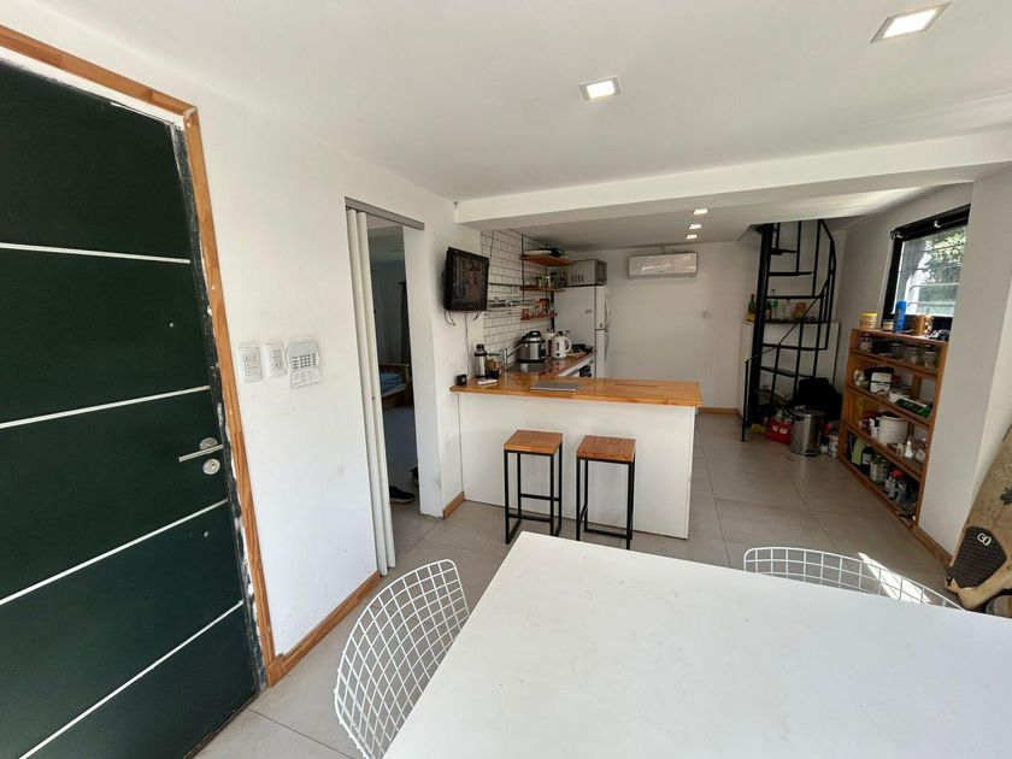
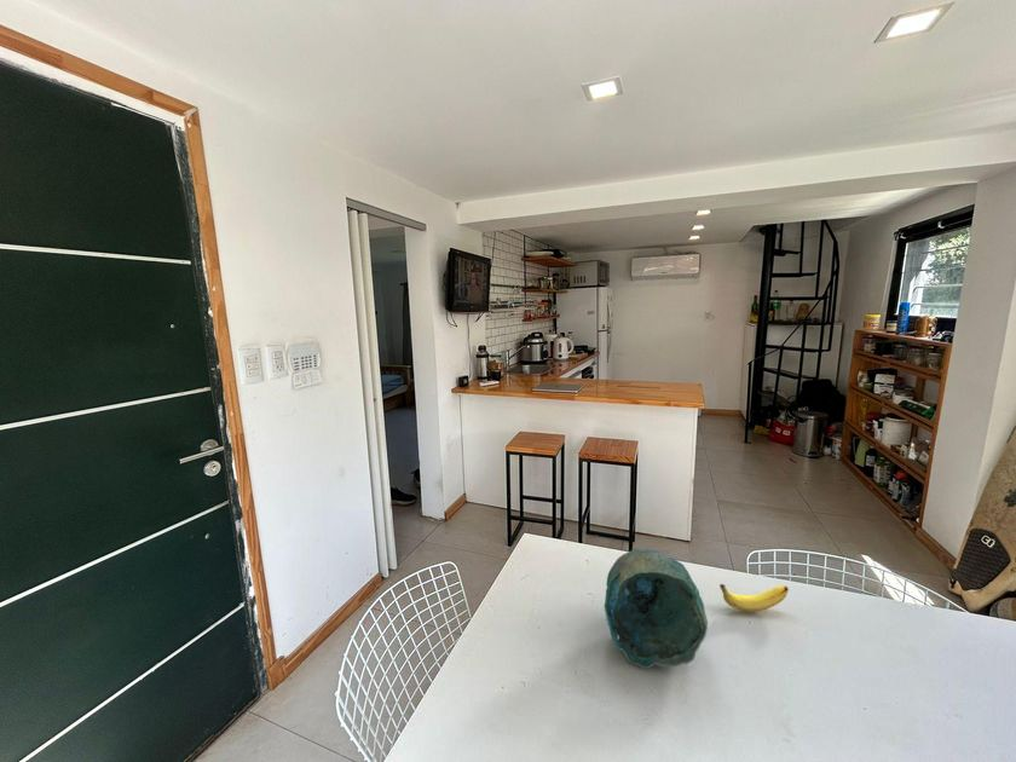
+ banana [718,583,790,612]
+ decorative bowl [604,547,709,670]
